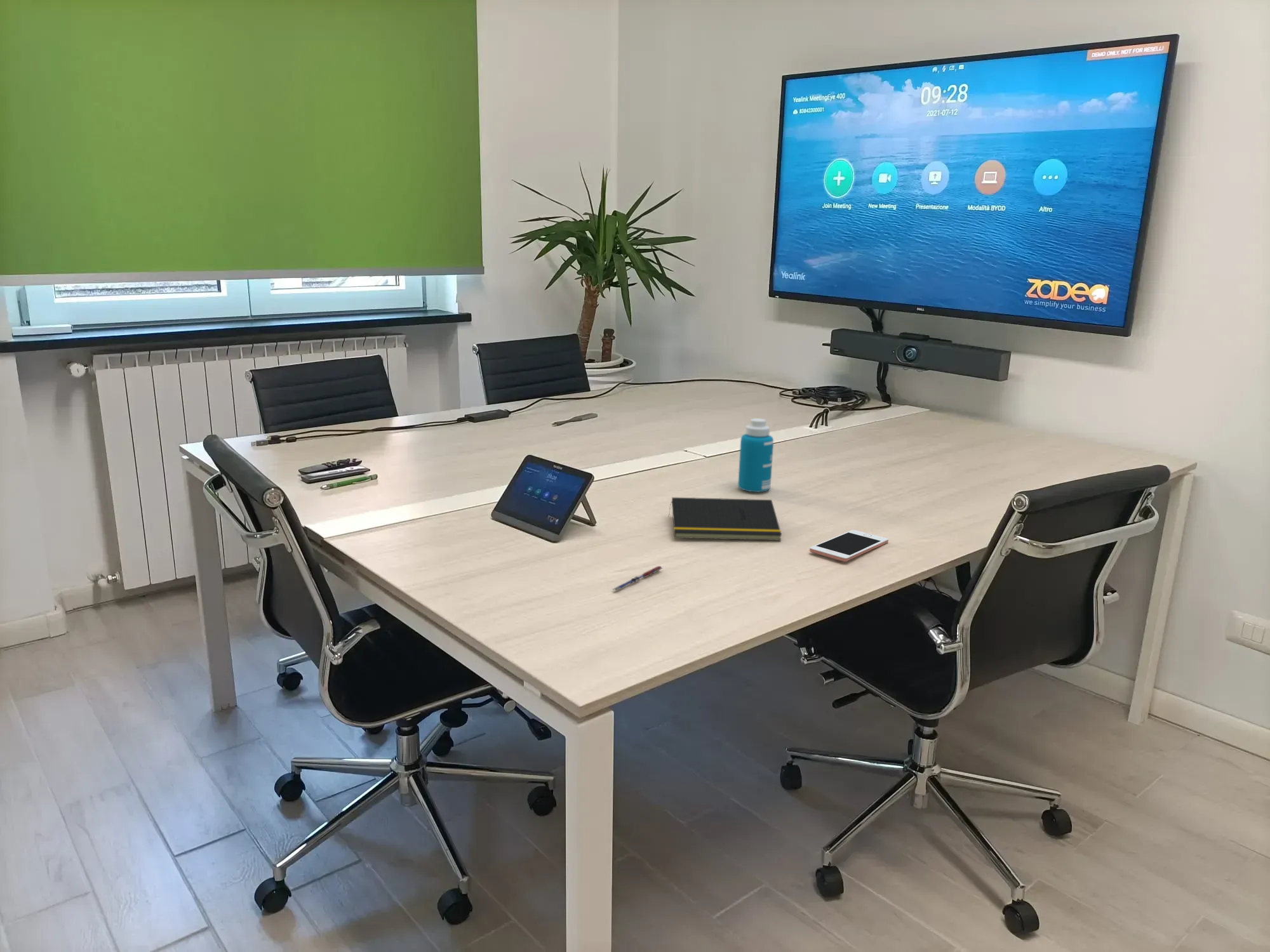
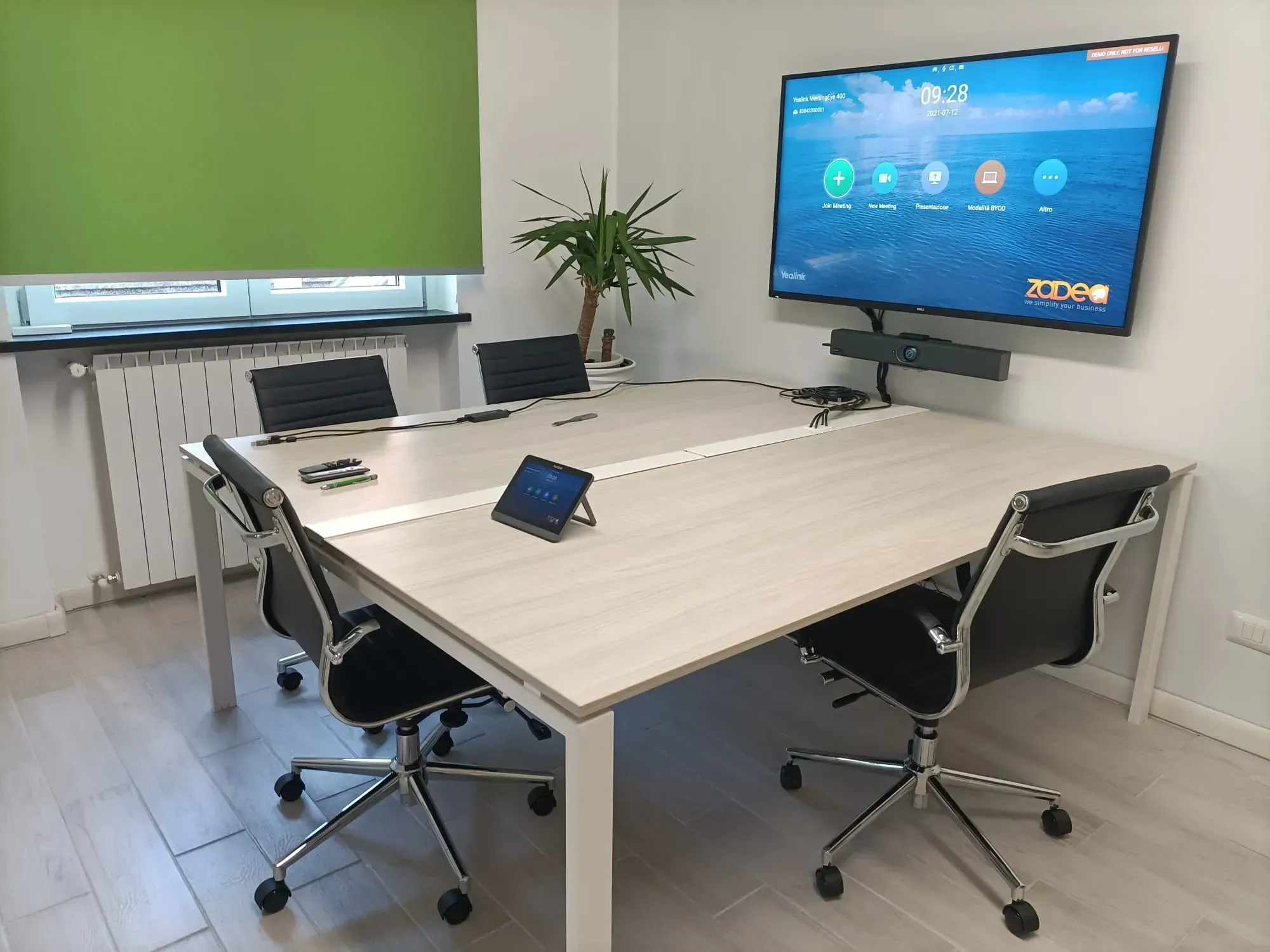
- bottle [737,418,774,493]
- notepad [668,497,782,541]
- pen [612,565,664,592]
- cell phone [809,529,889,562]
